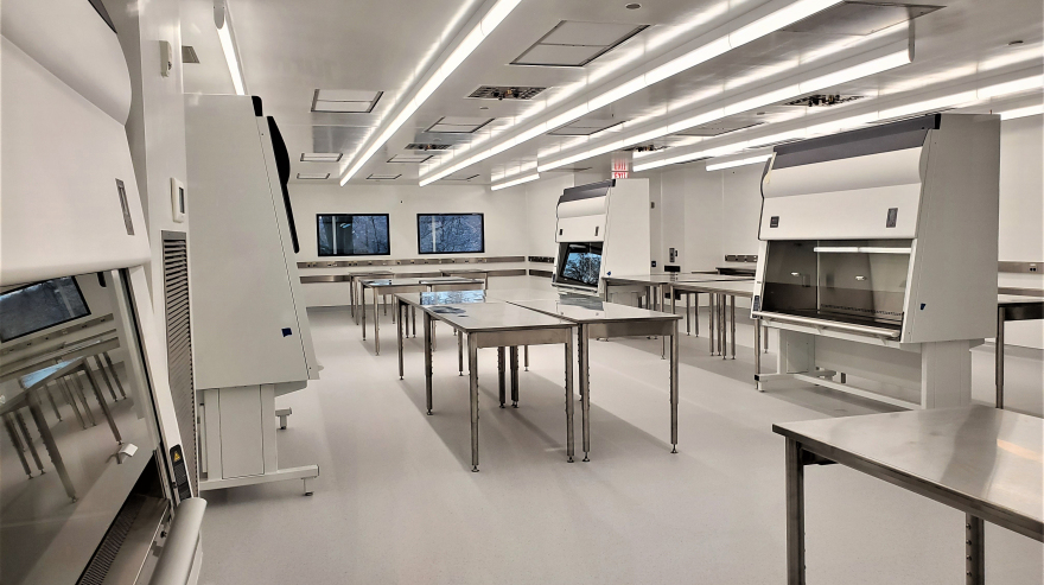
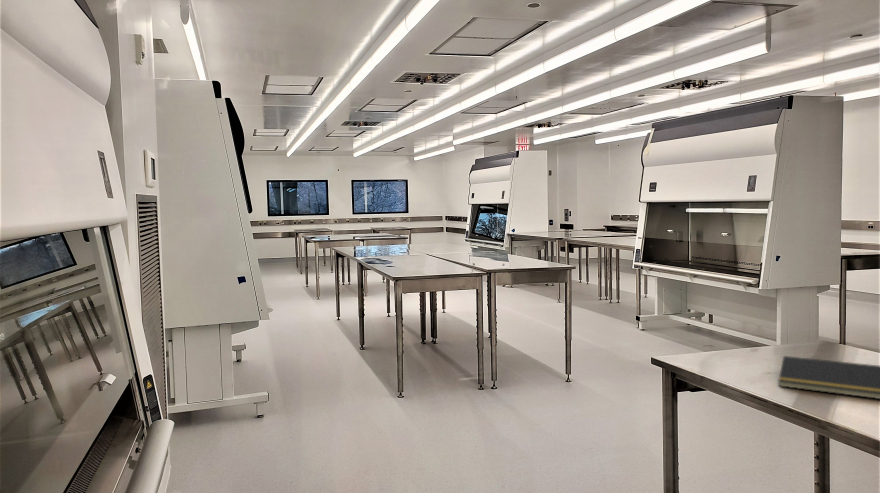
+ notepad [777,355,880,400]
